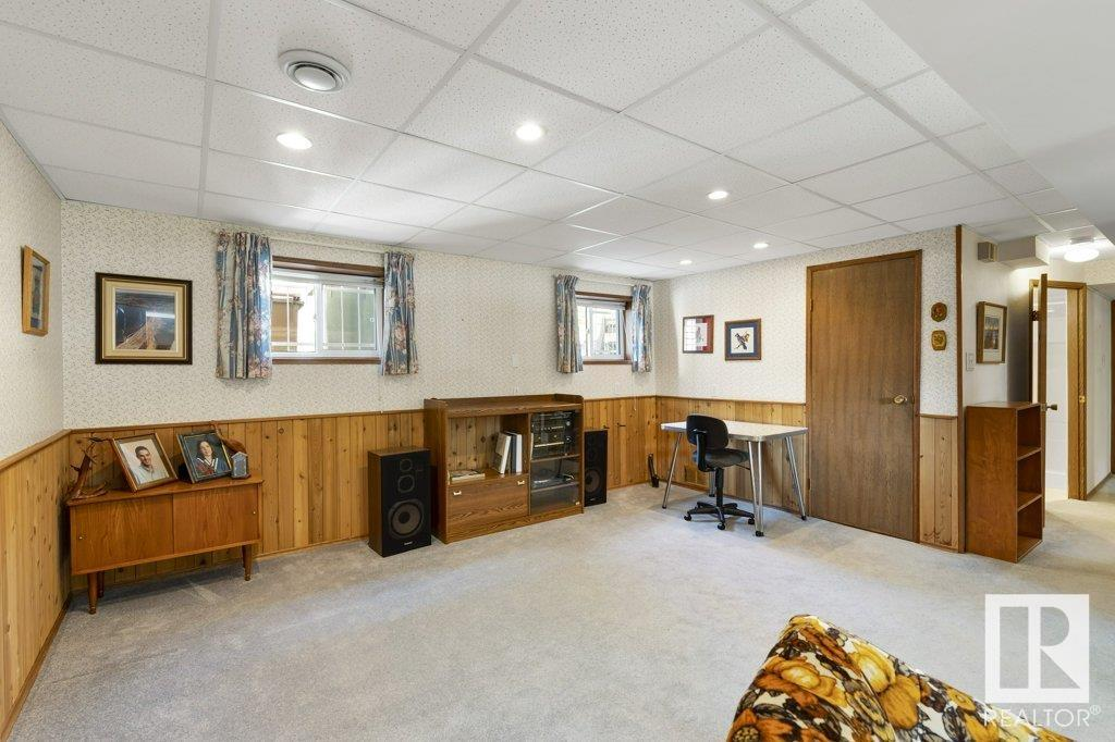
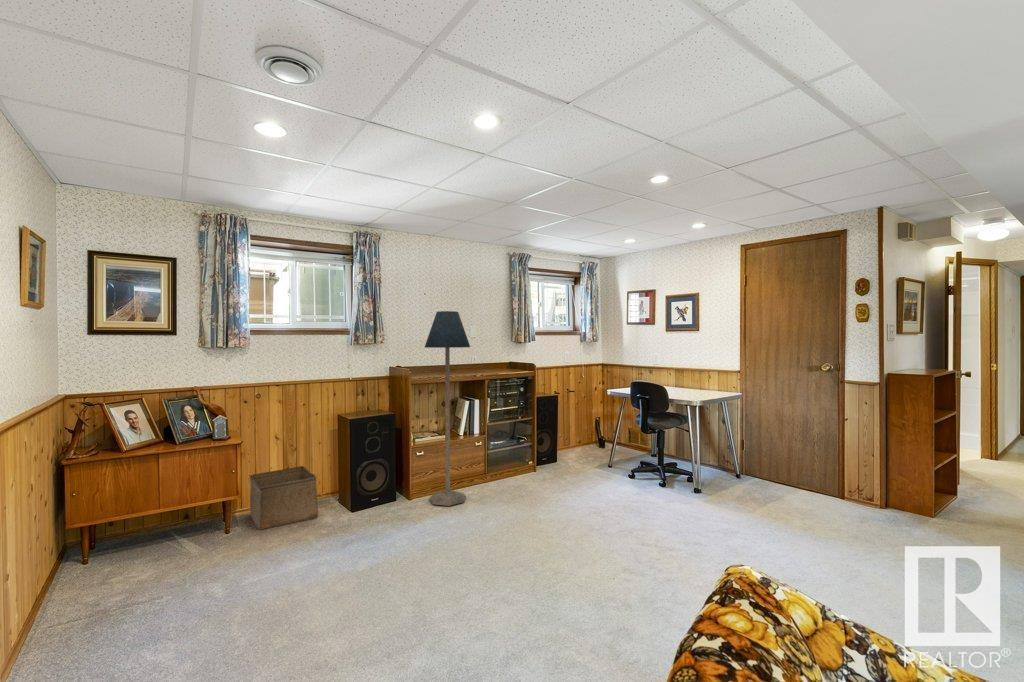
+ floor lamp [424,310,471,507]
+ storage bin [248,465,319,531]
